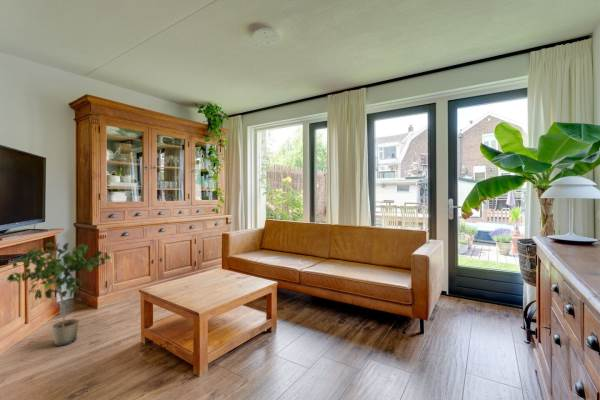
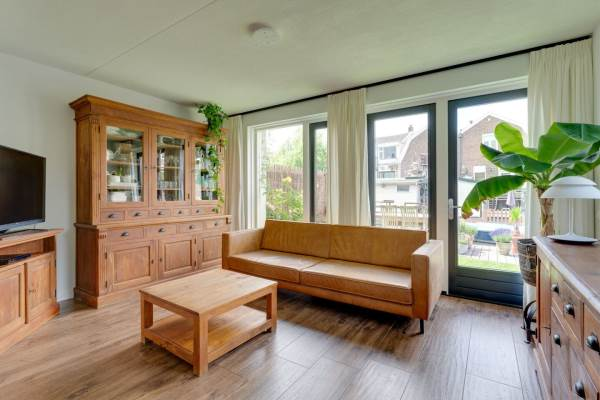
- potted plant [6,241,112,347]
